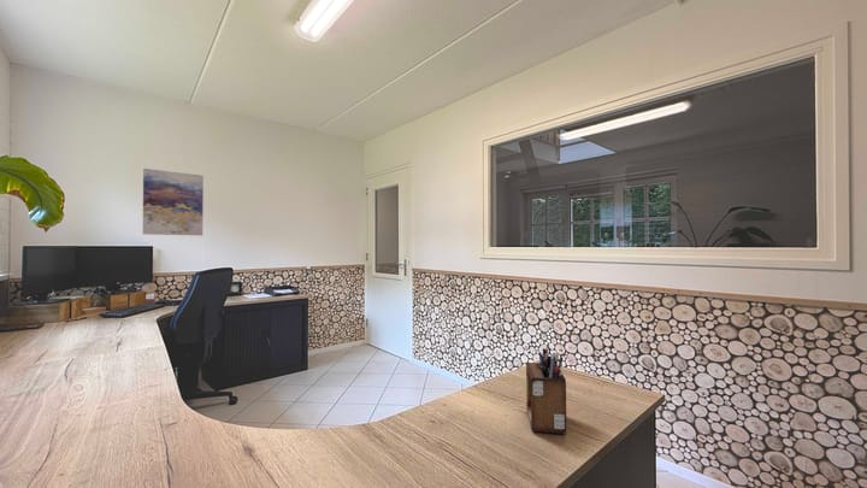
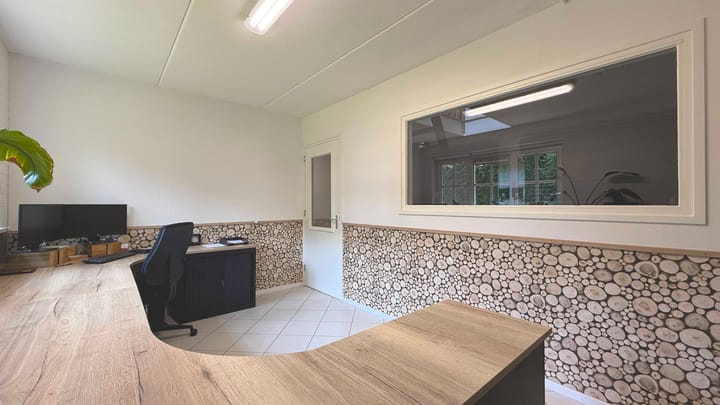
- desk organizer [525,346,567,435]
- wall art [142,167,205,236]
